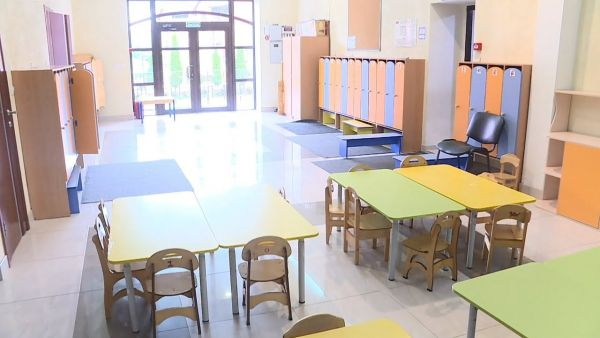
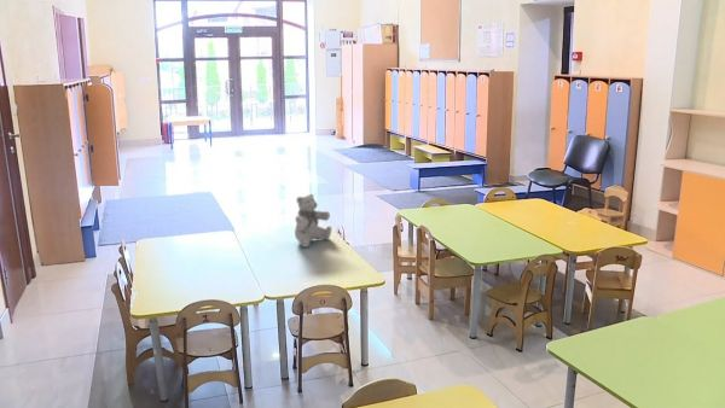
+ teddy bear [294,193,332,249]
